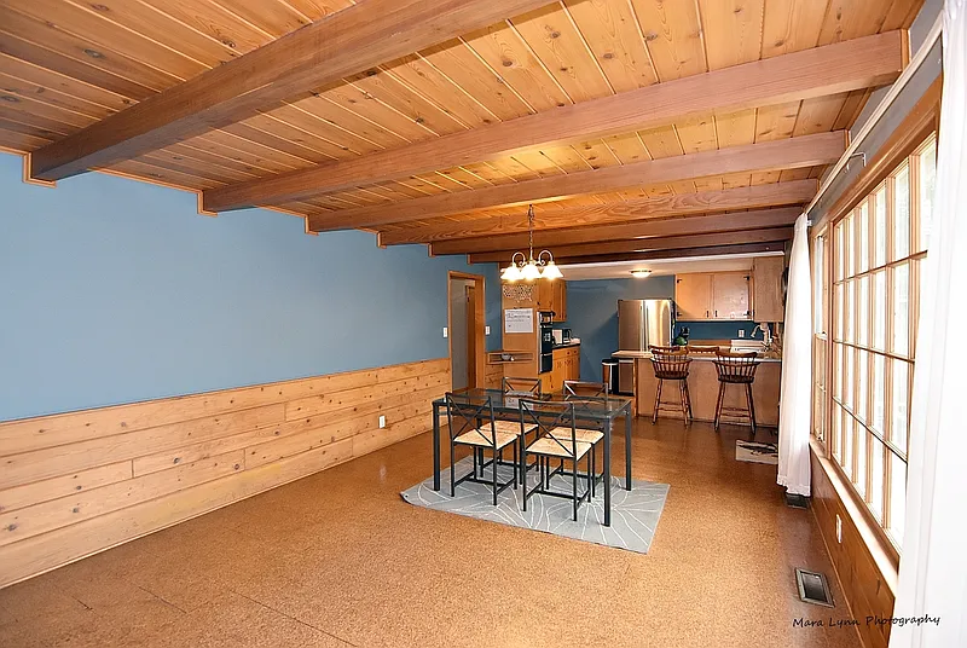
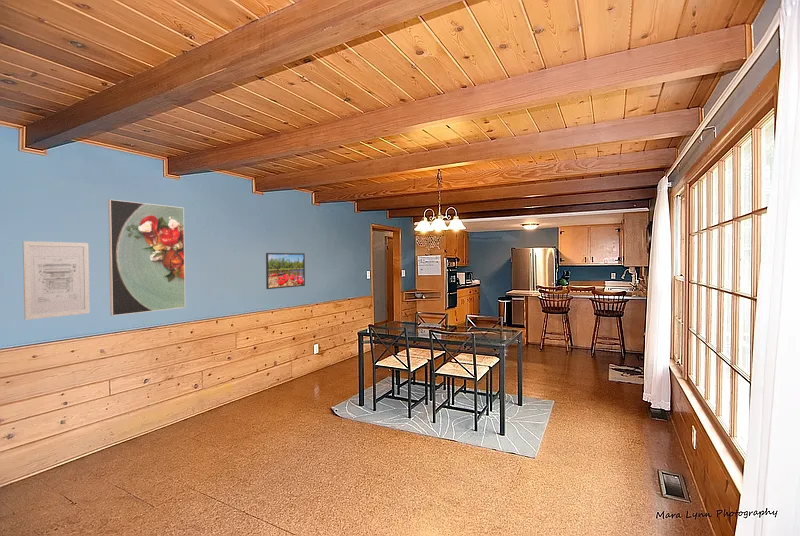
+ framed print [265,252,306,290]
+ wall art [22,240,91,321]
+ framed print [107,199,186,317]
